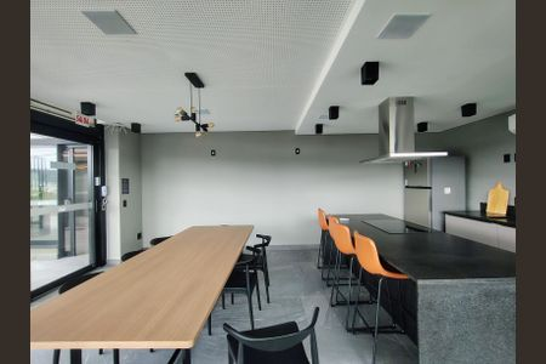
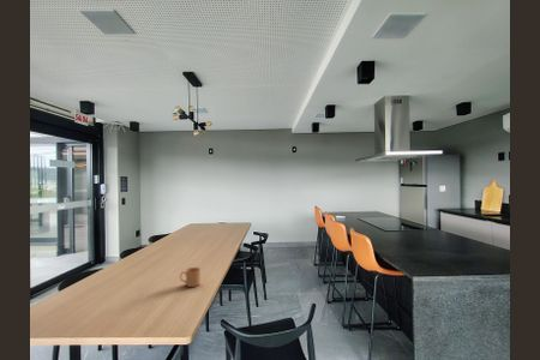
+ mug [179,266,202,288]
